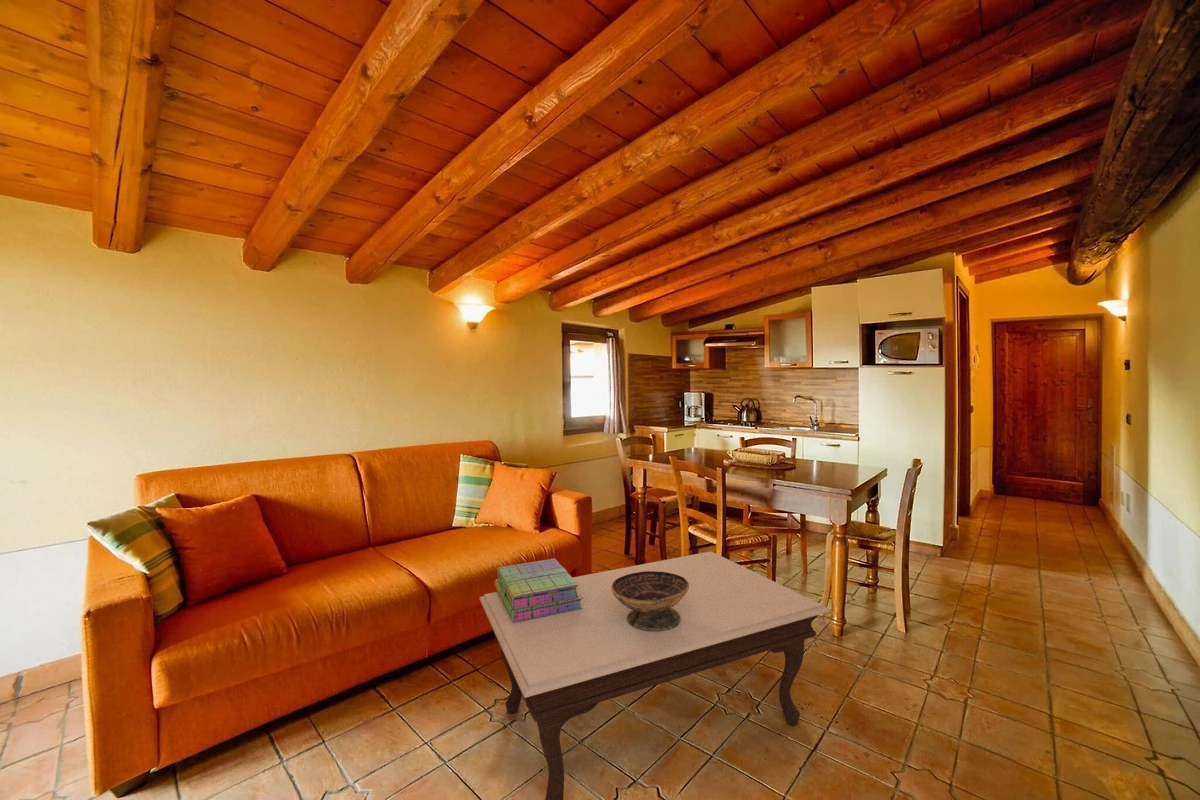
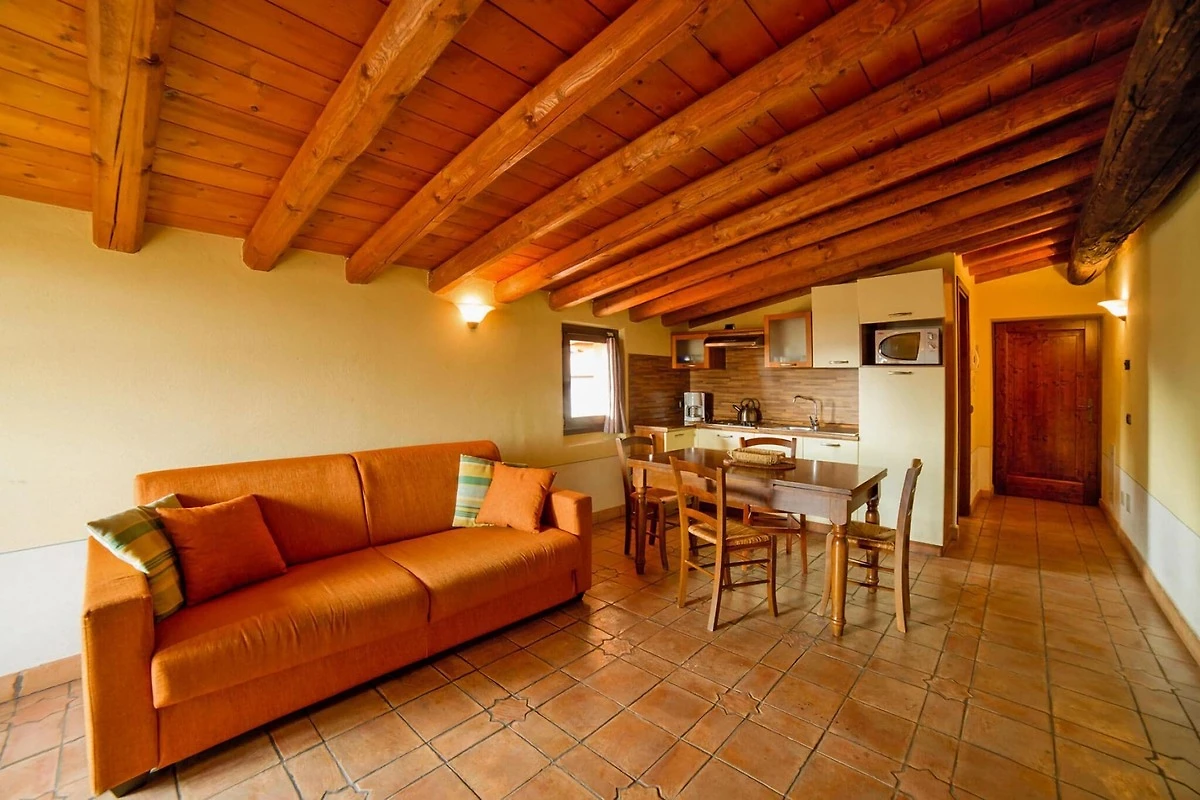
- stack of books [494,557,583,623]
- coffee table [479,550,831,800]
- decorative bowl [611,571,689,631]
